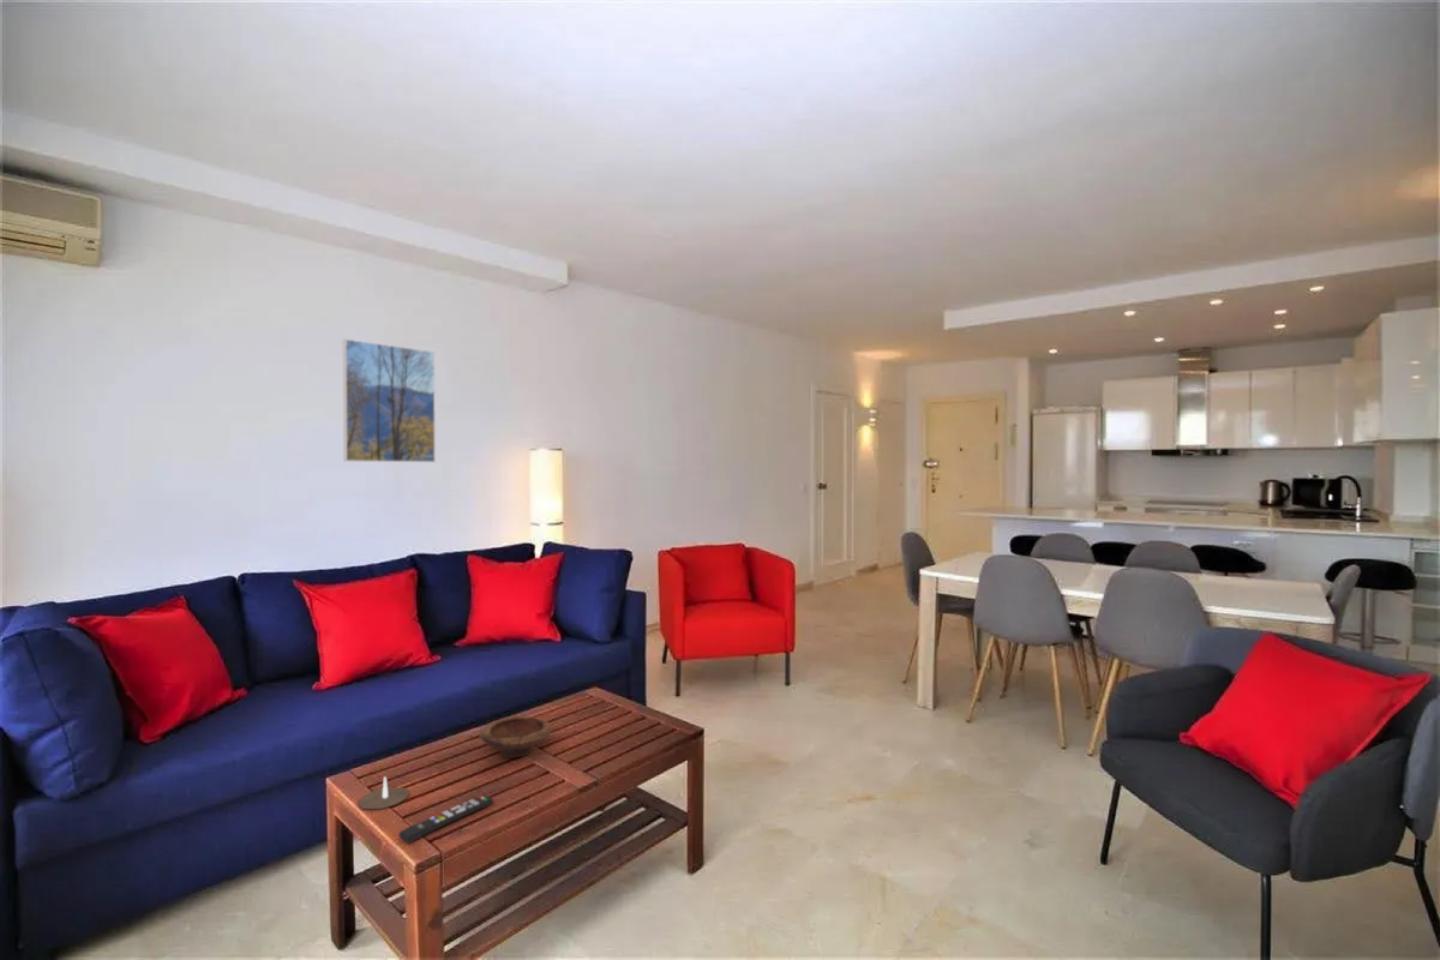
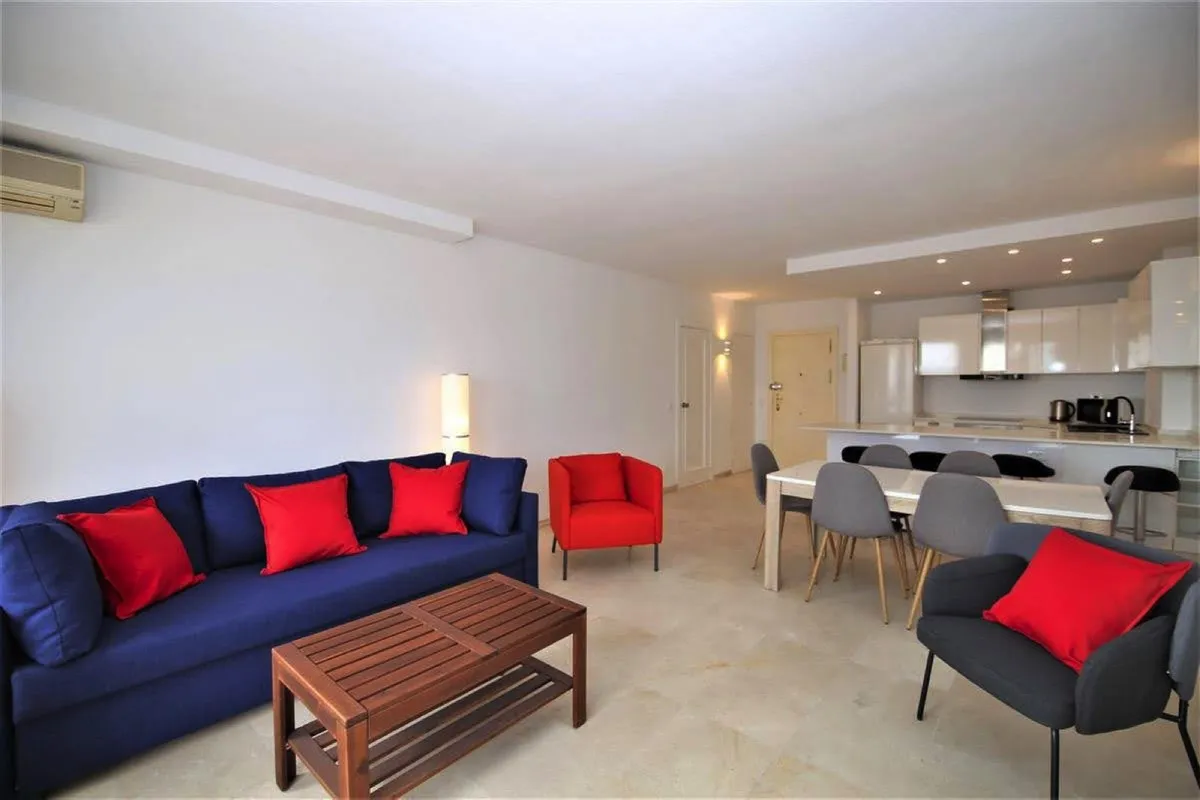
- remote control [397,793,494,845]
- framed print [342,338,437,463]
- candle [358,775,410,810]
- bowl [478,715,553,760]
